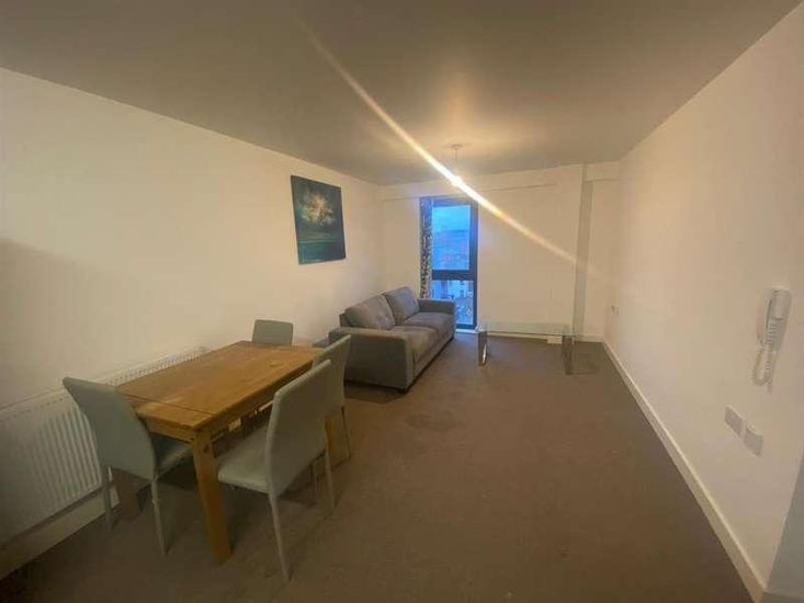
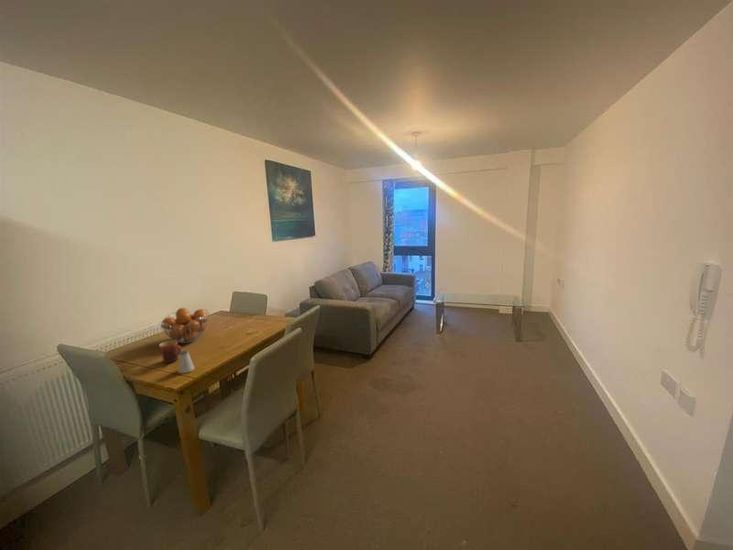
+ fruit basket [159,307,210,344]
+ mug [158,339,182,364]
+ saltshaker [177,349,195,374]
